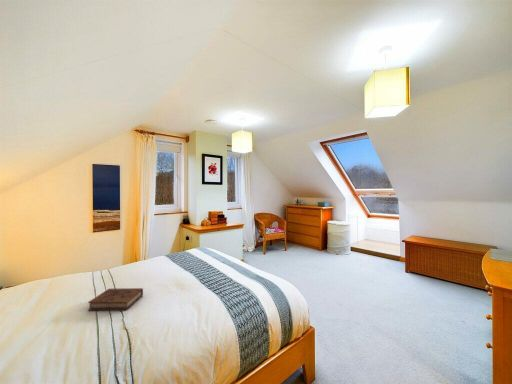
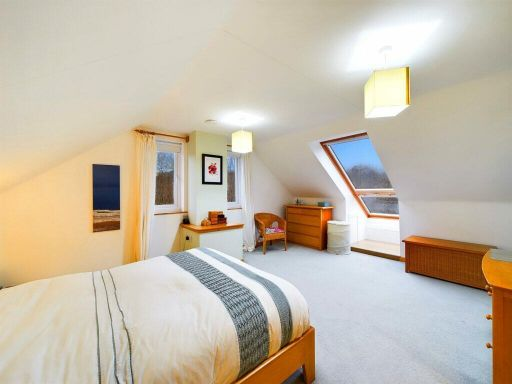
- book [87,287,144,311]
